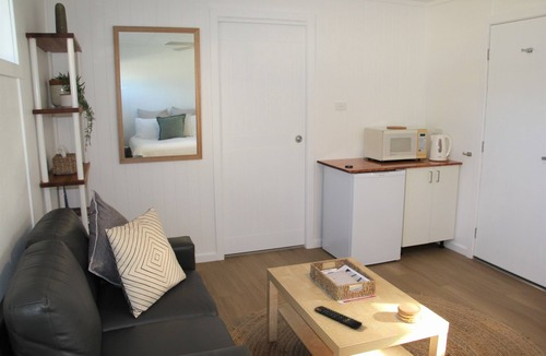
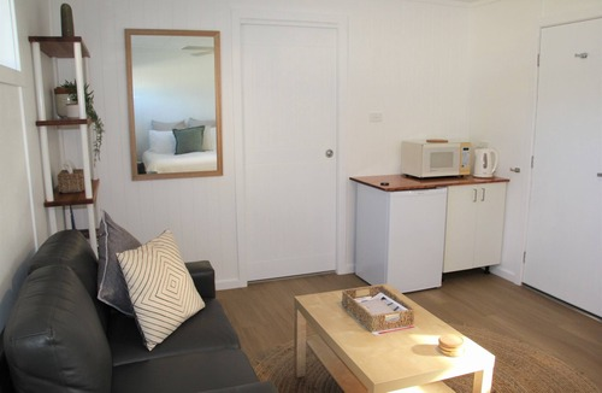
- remote control [313,305,364,330]
